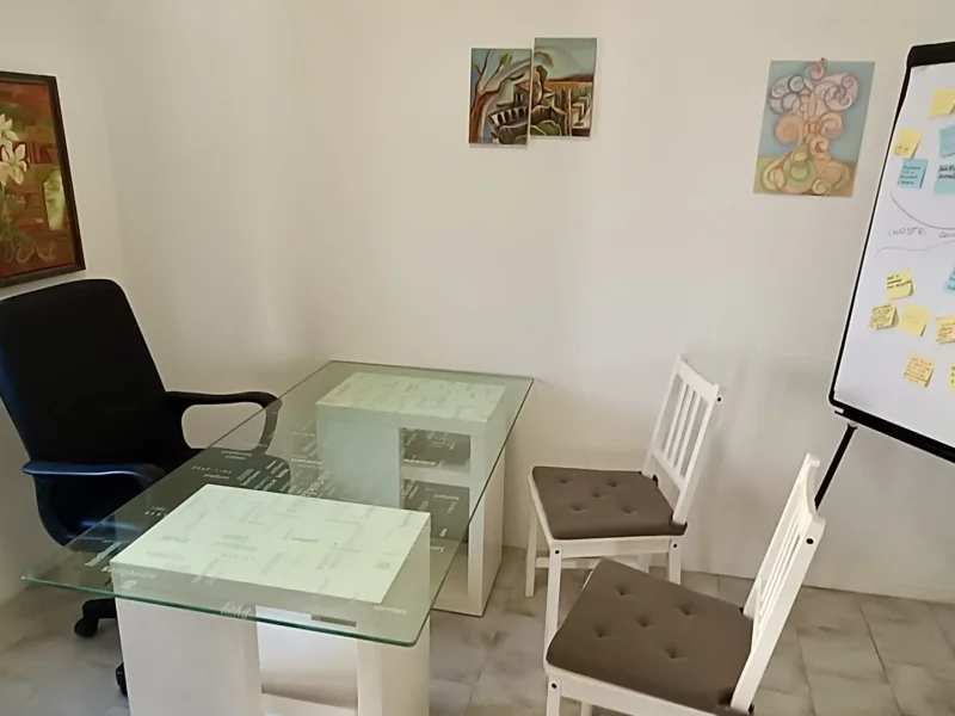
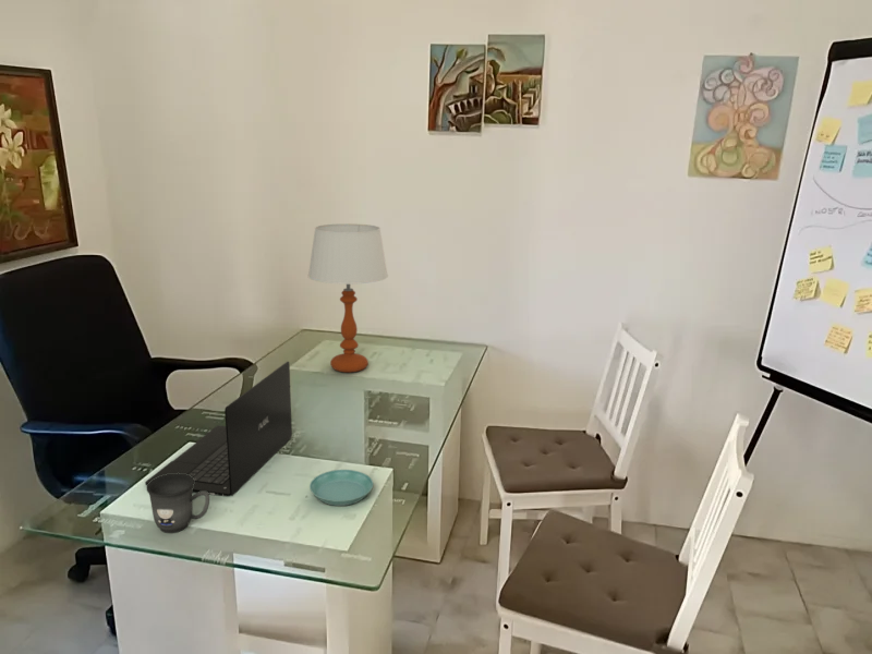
+ mug [146,473,210,534]
+ laptop [144,361,293,498]
+ table lamp [307,222,389,374]
+ saucer [308,469,374,507]
